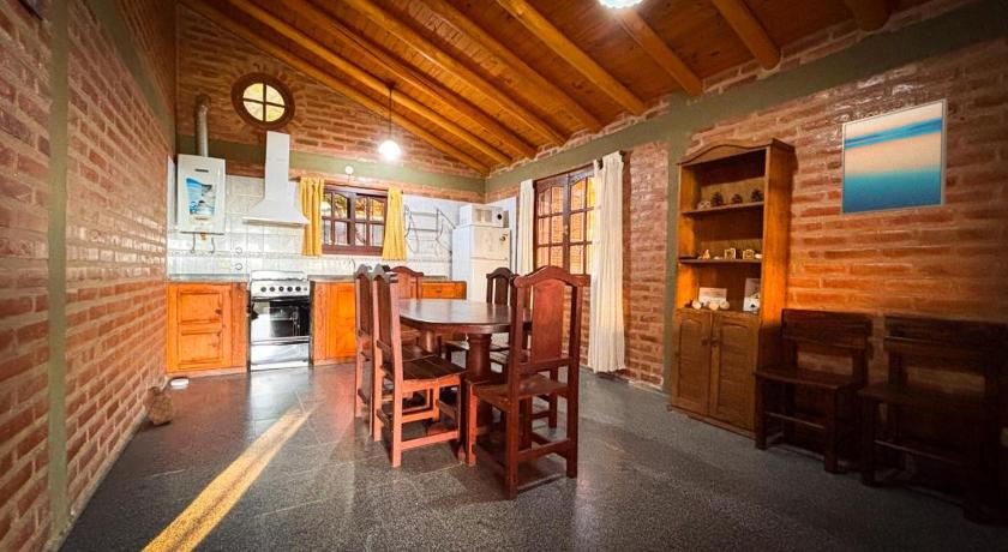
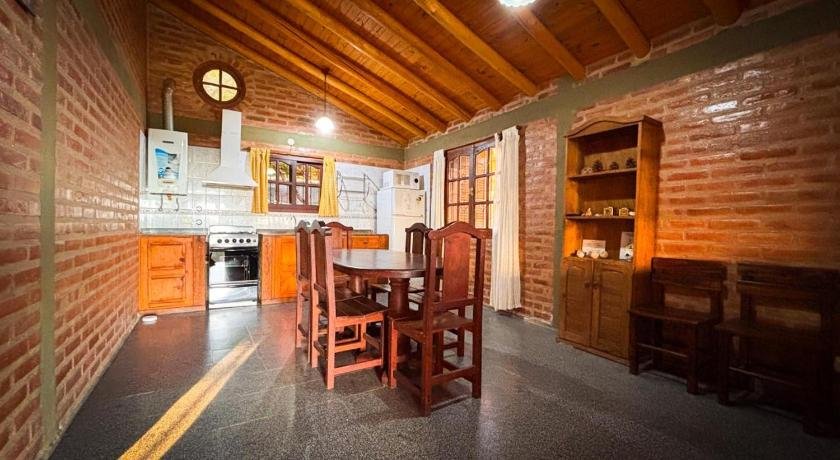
- basket [143,385,178,426]
- wall art [840,97,949,217]
